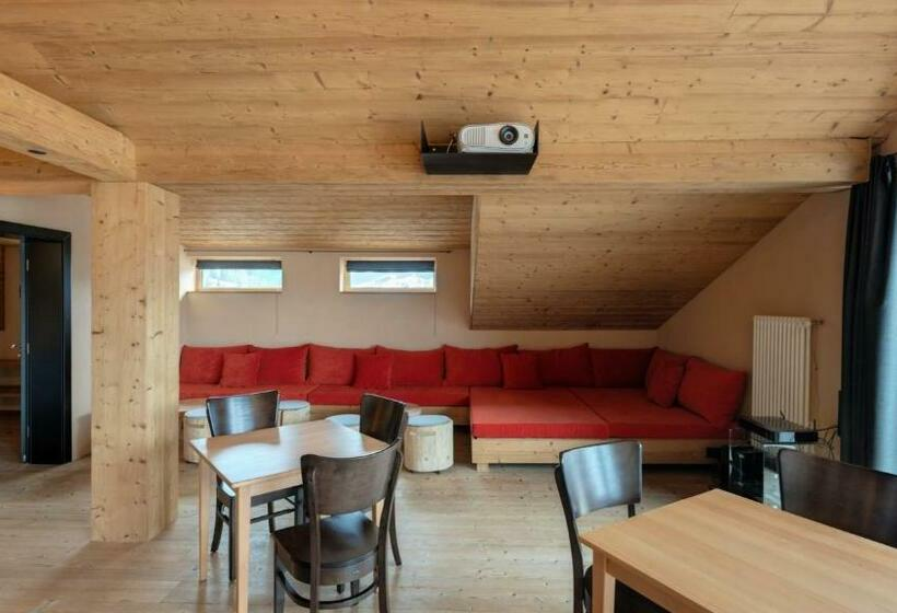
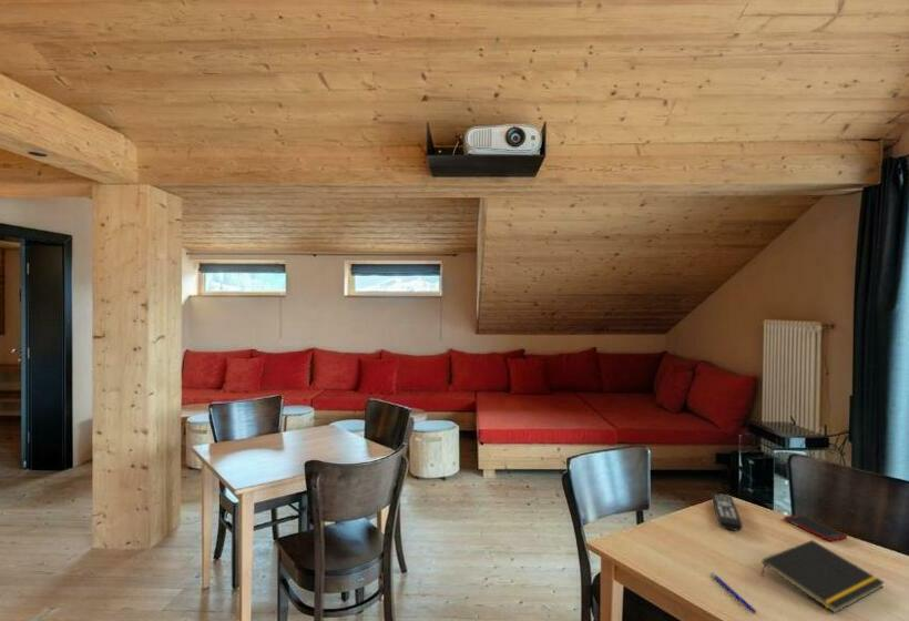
+ remote control [711,492,744,531]
+ notepad [760,539,886,614]
+ pen [711,572,757,614]
+ cell phone [783,513,848,542]
